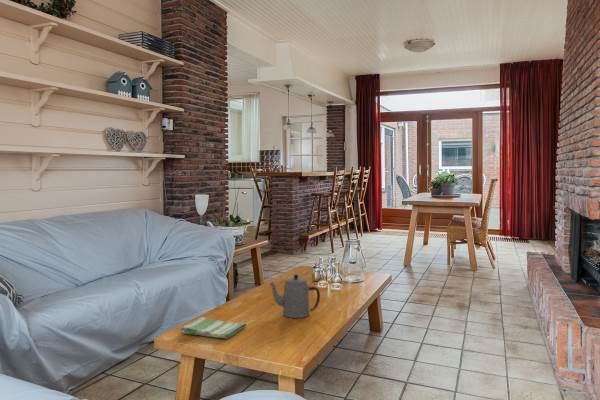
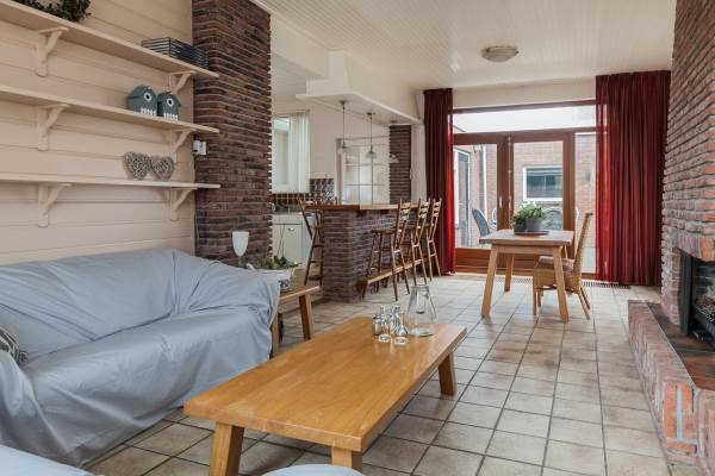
- dish towel [179,316,248,340]
- teapot [268,273,321,319]
